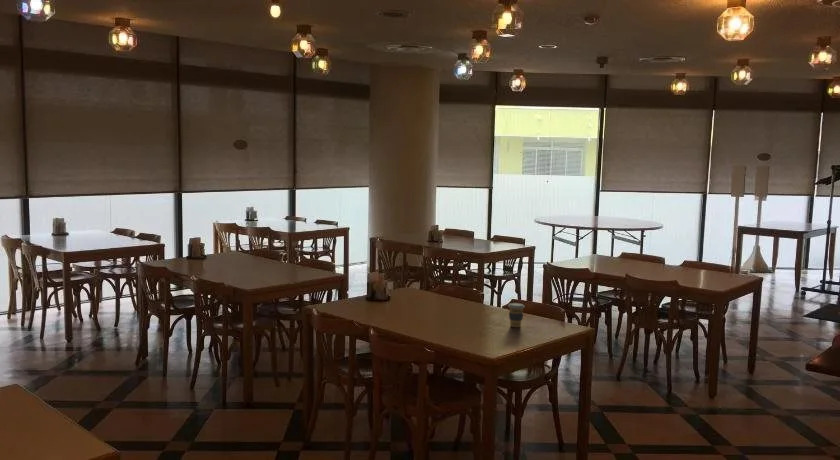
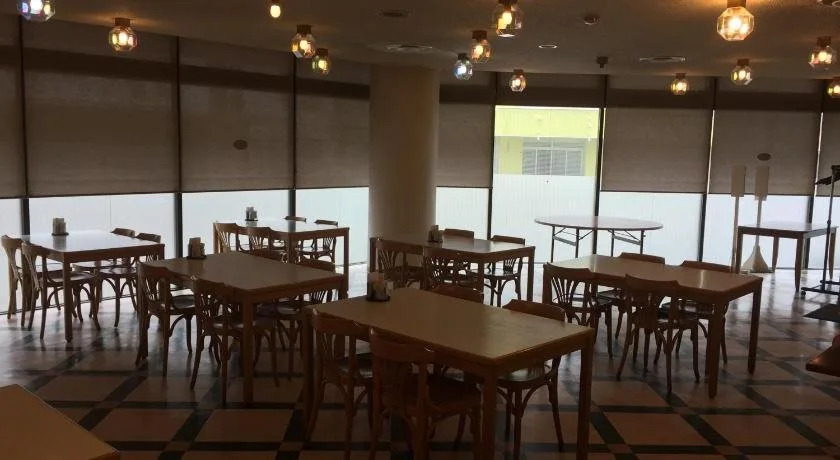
- coffee cup [507,302,526,328]
